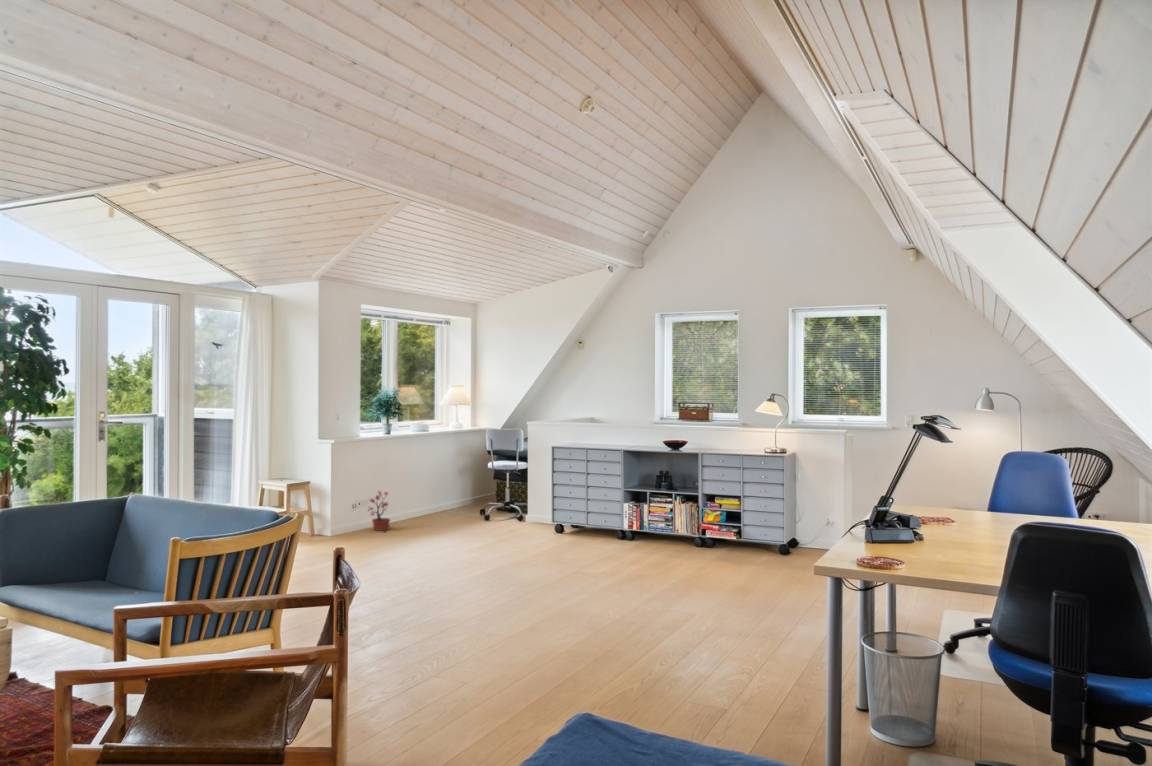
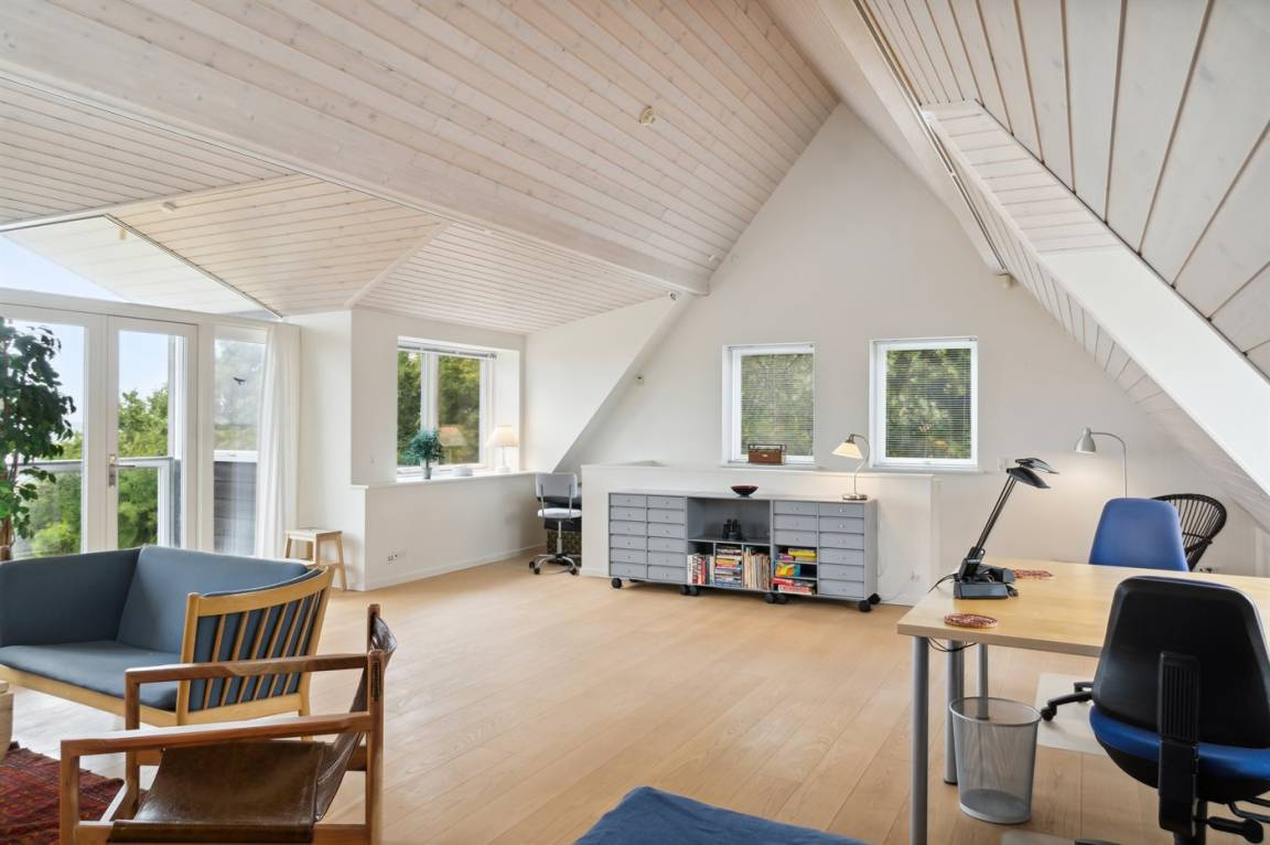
- potted plant [366,490,392,533]
